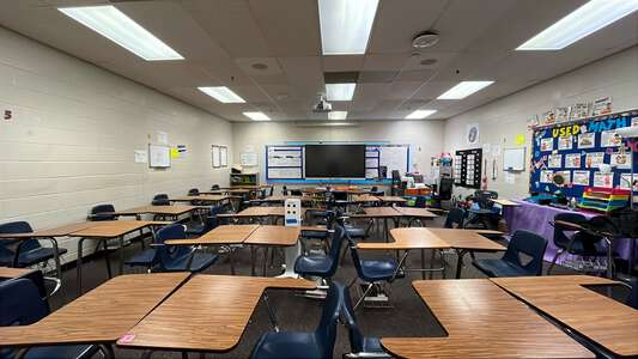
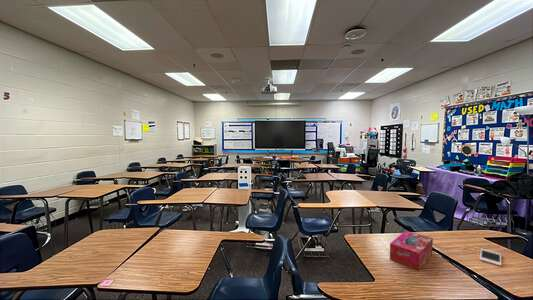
+ cell phone [479,248,502,267]
+ tissue box [389,230,434,271]
